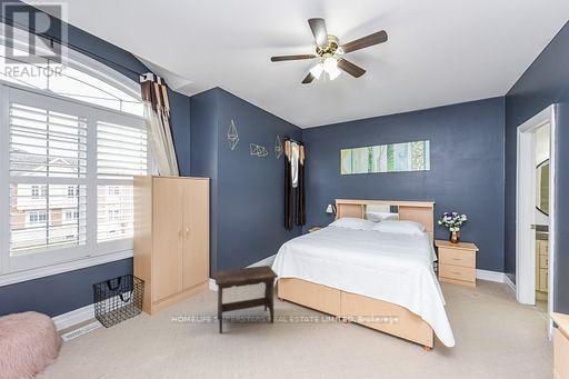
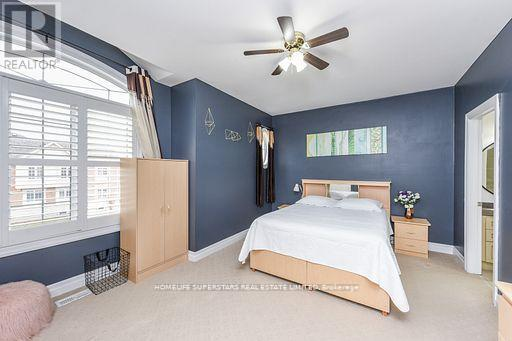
- footstool [213,265,279,335]
